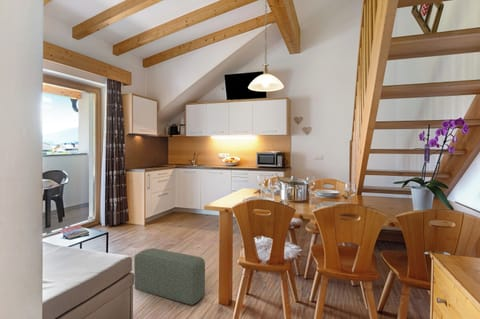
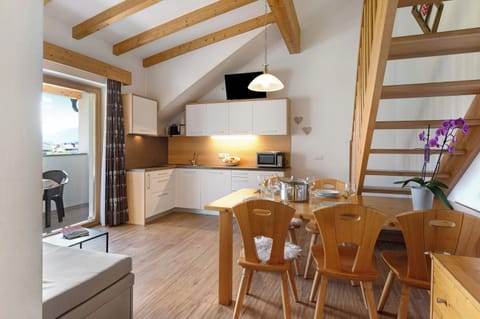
- pouf [133,247,206,306]
